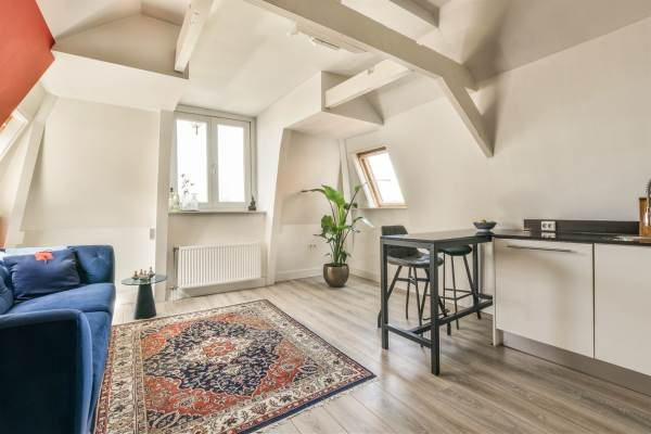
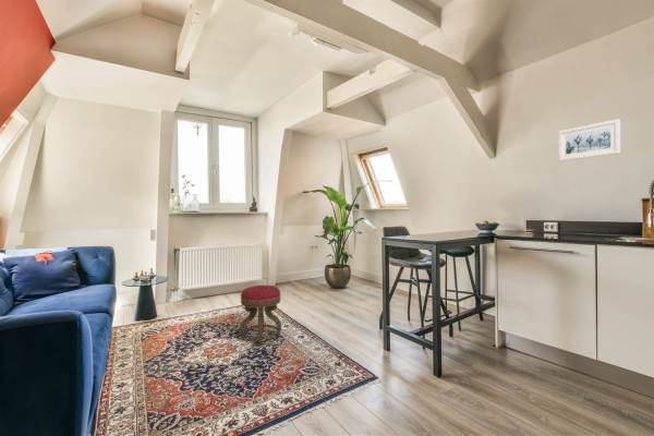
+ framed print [558,118,621,162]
+ stool [239,284,282,346]
